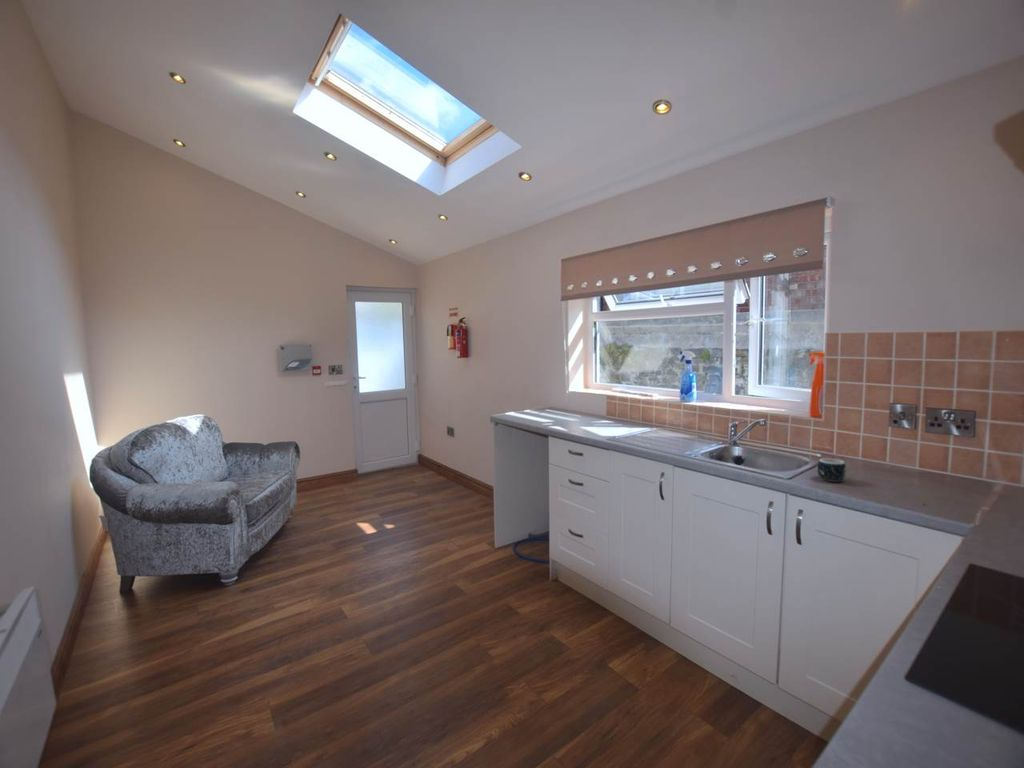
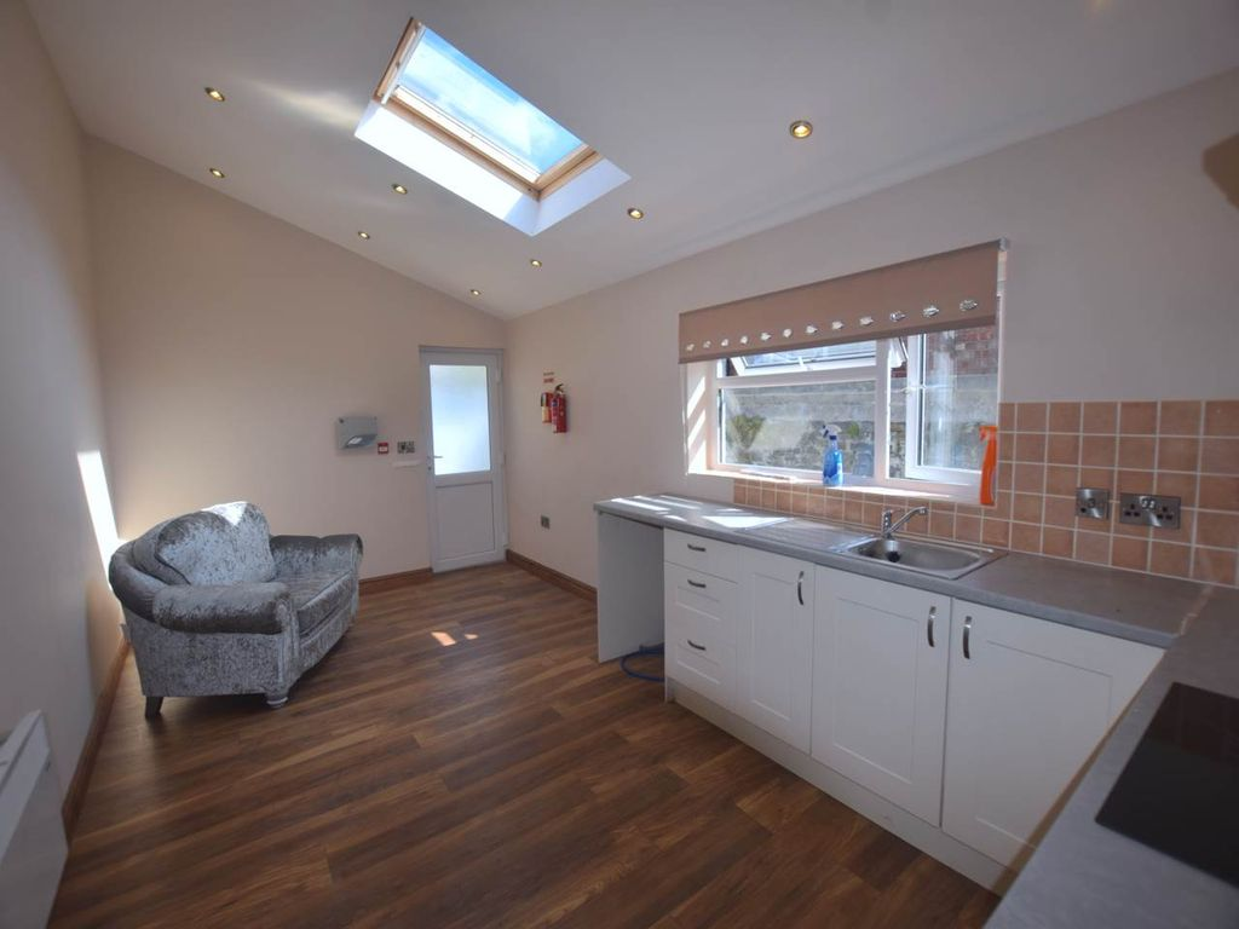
- mug [816,457,847,482]
